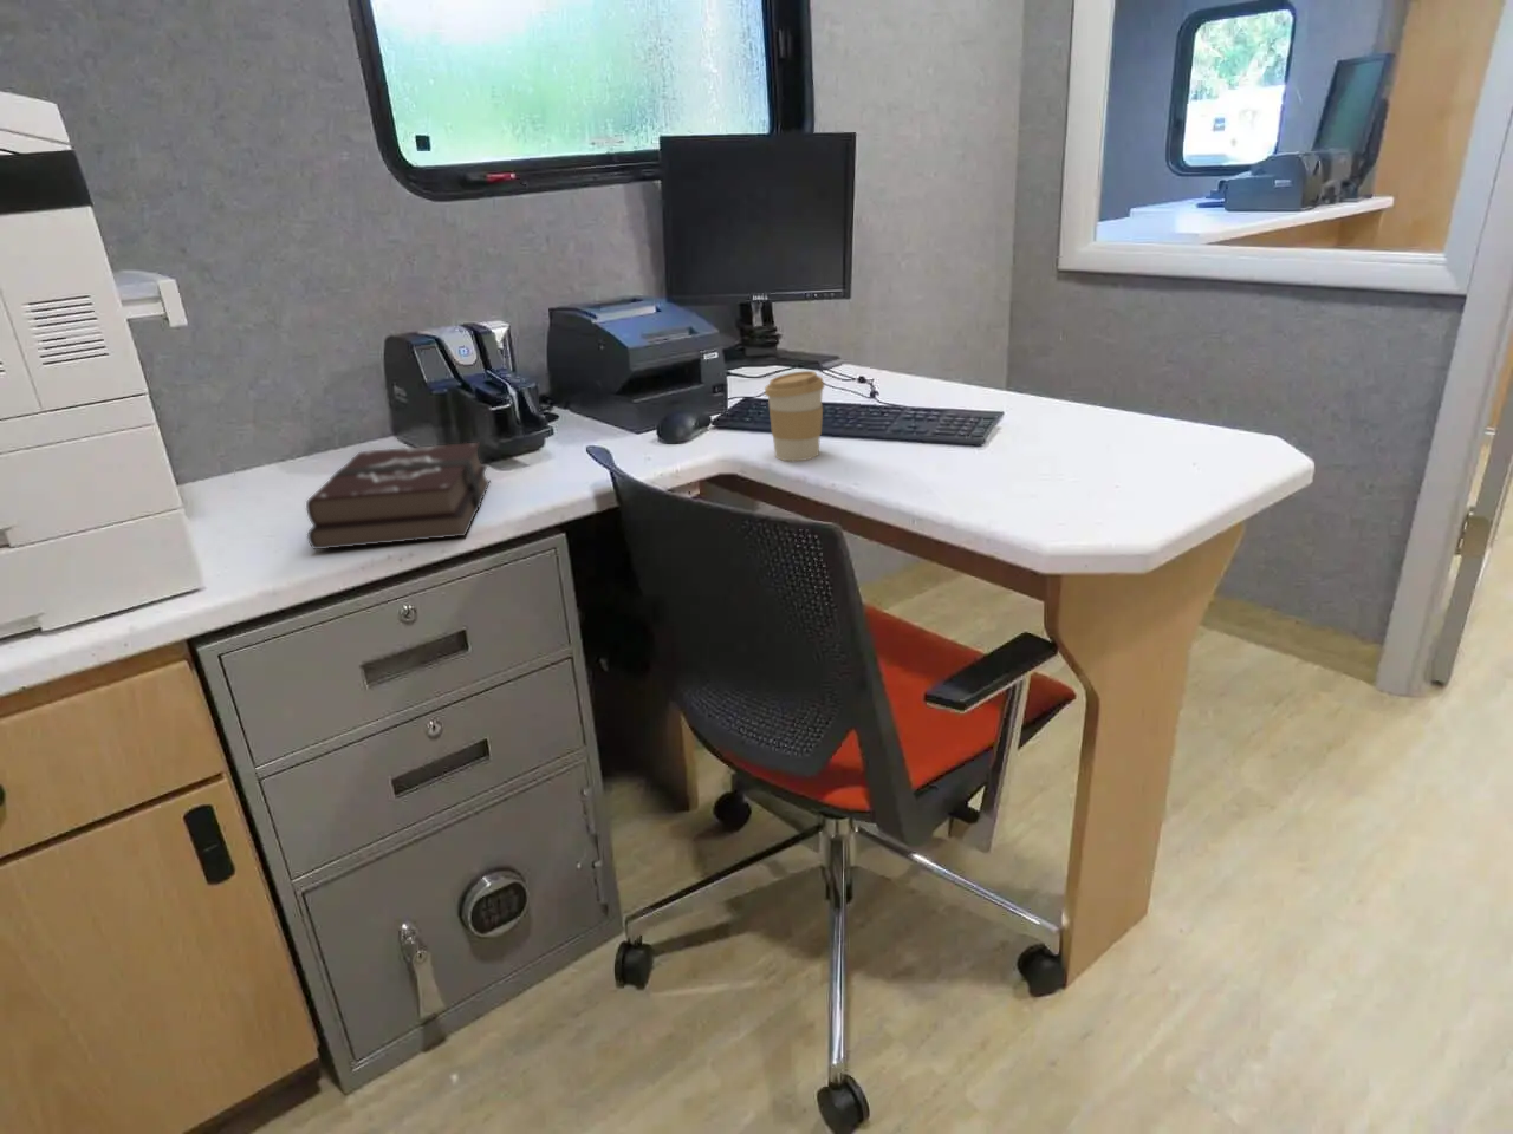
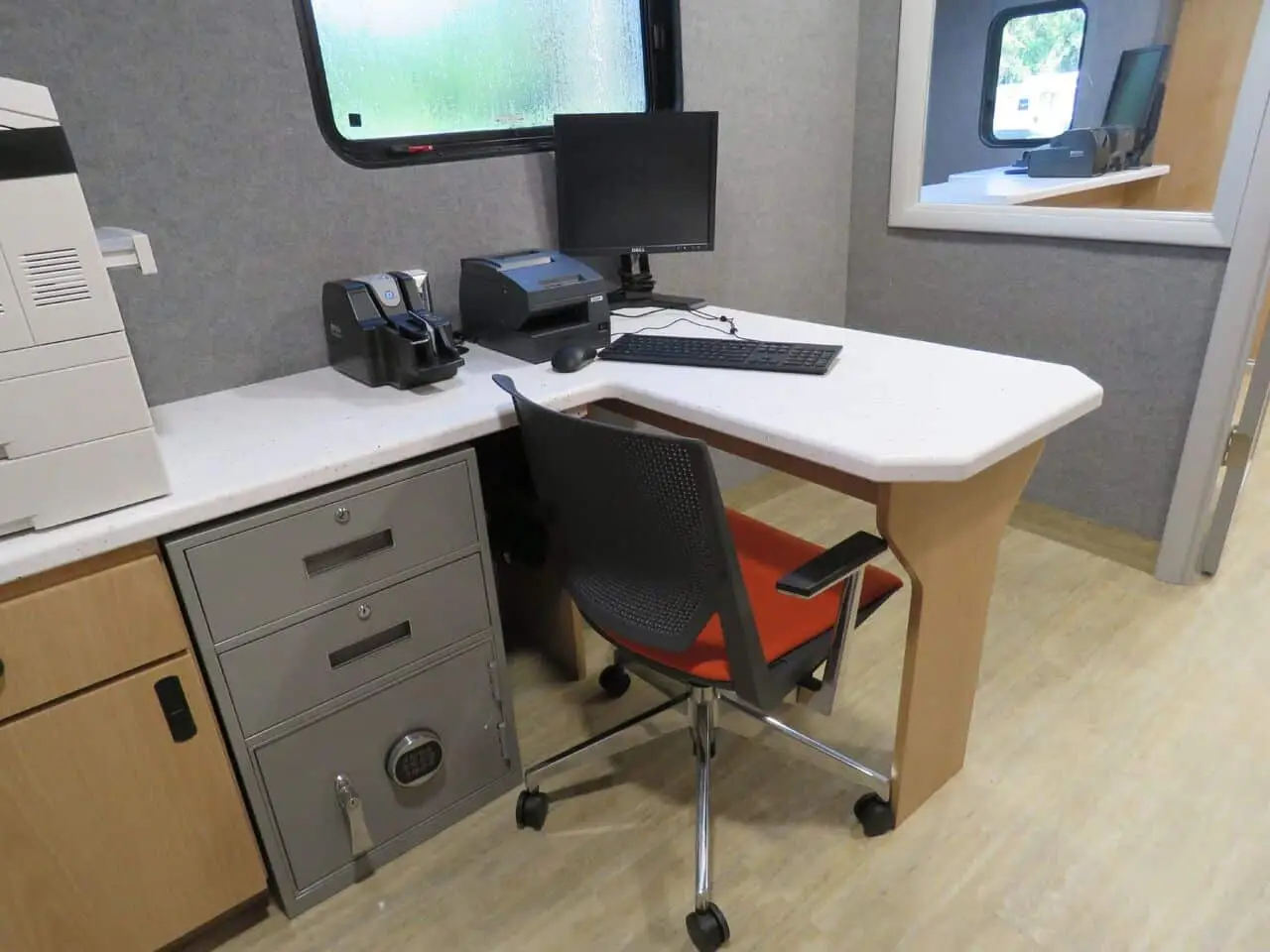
- coffee cup [764,369,827,462]
- hardback book [305,442,492,550]
